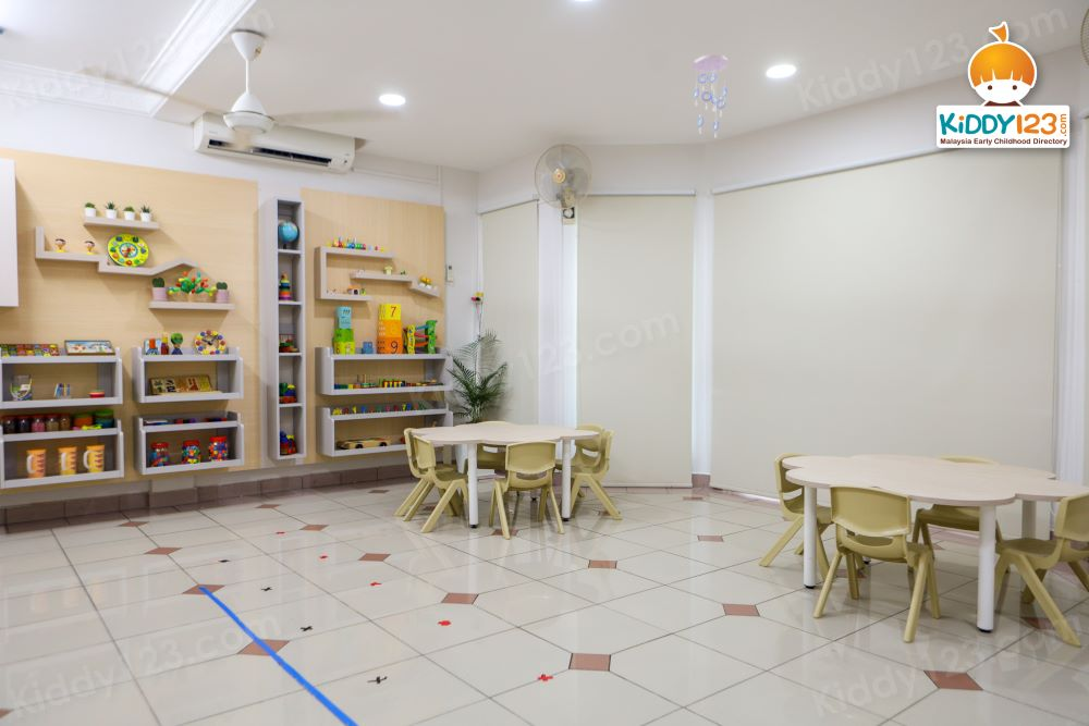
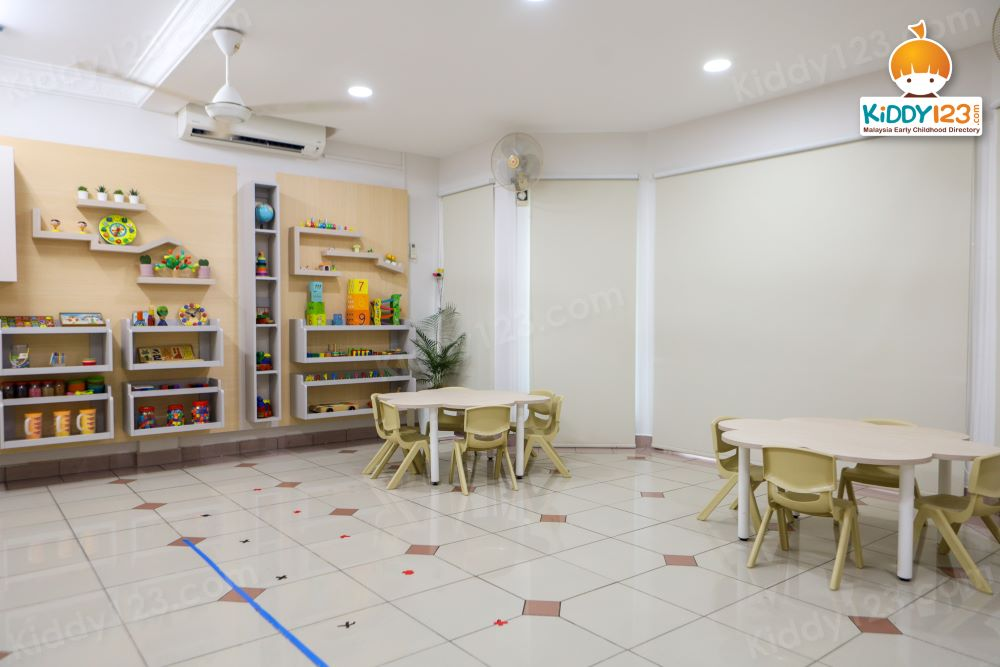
- ceiling mobile [692,53,730,139]
